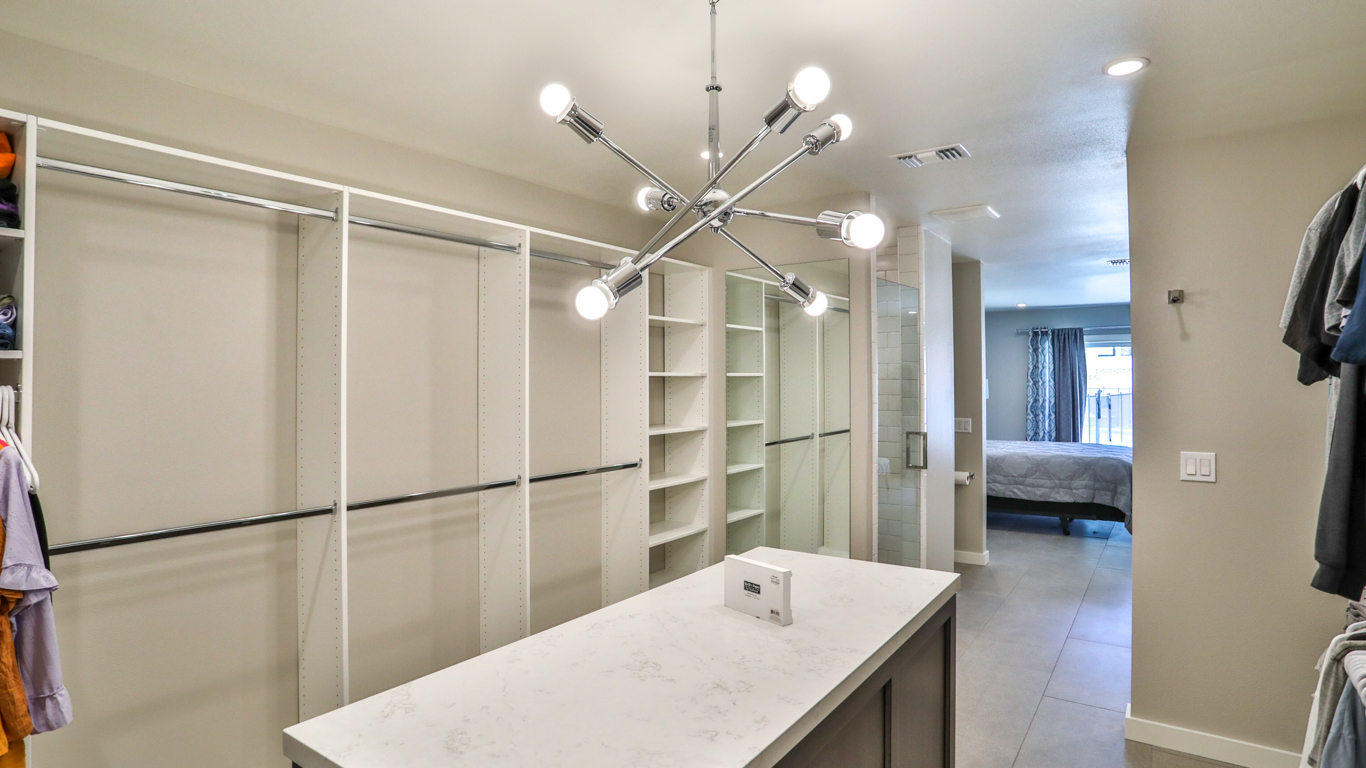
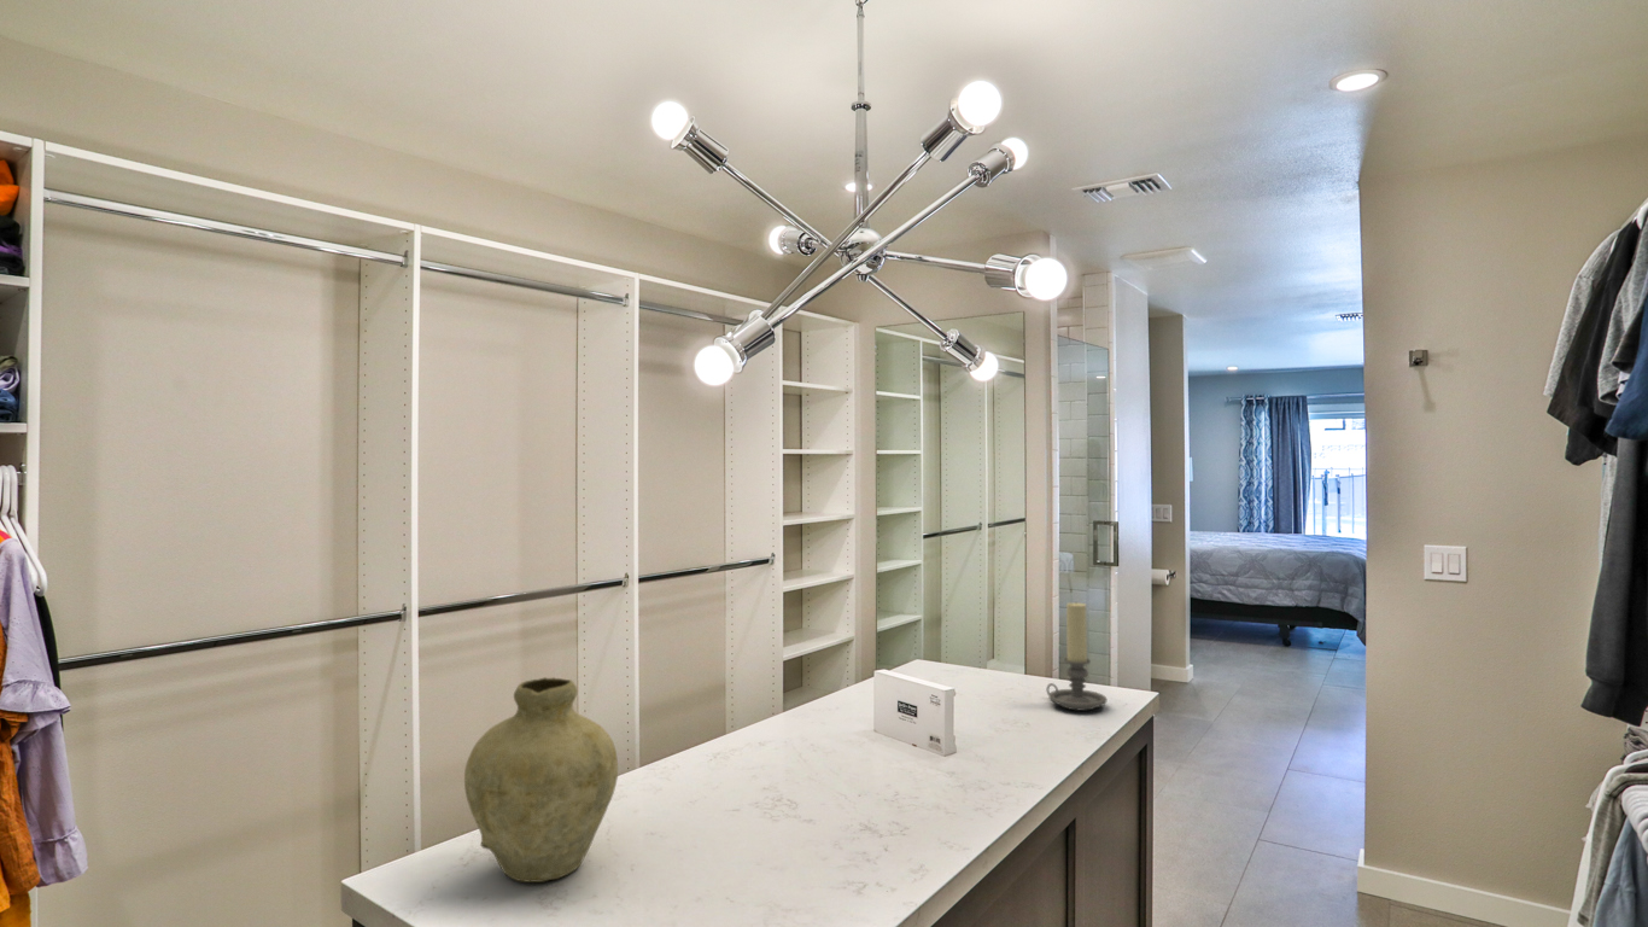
+ candle holder [1046,601,1108,712]
+ vase [463,676,619,884]
